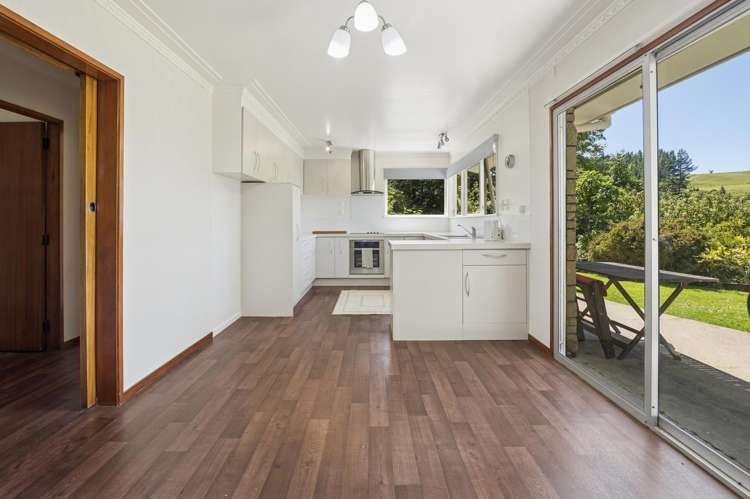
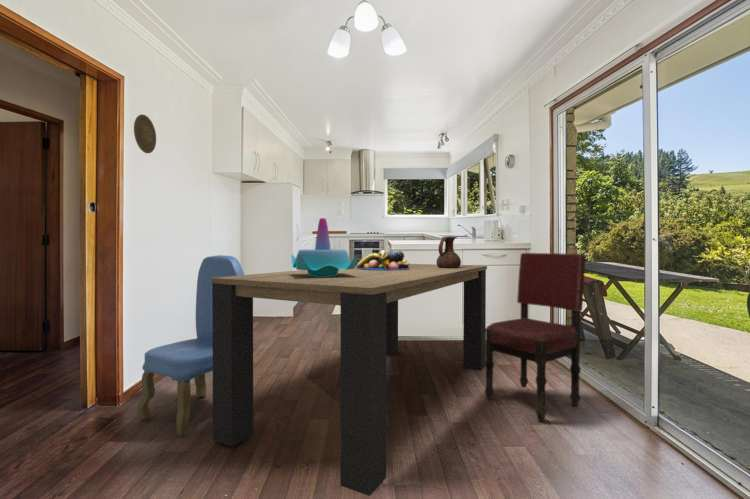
+ dining table [211,263,488,497]
+ decorative plate [133,114,157,154]
+ fruit bowl [356,249,410,270]
+ vase [290,217,359,277]
+ ceramic pitcher [436,236,462,268]
+ dining chair [136,254,245,437]
+ dining chair [484,252,587,422]
